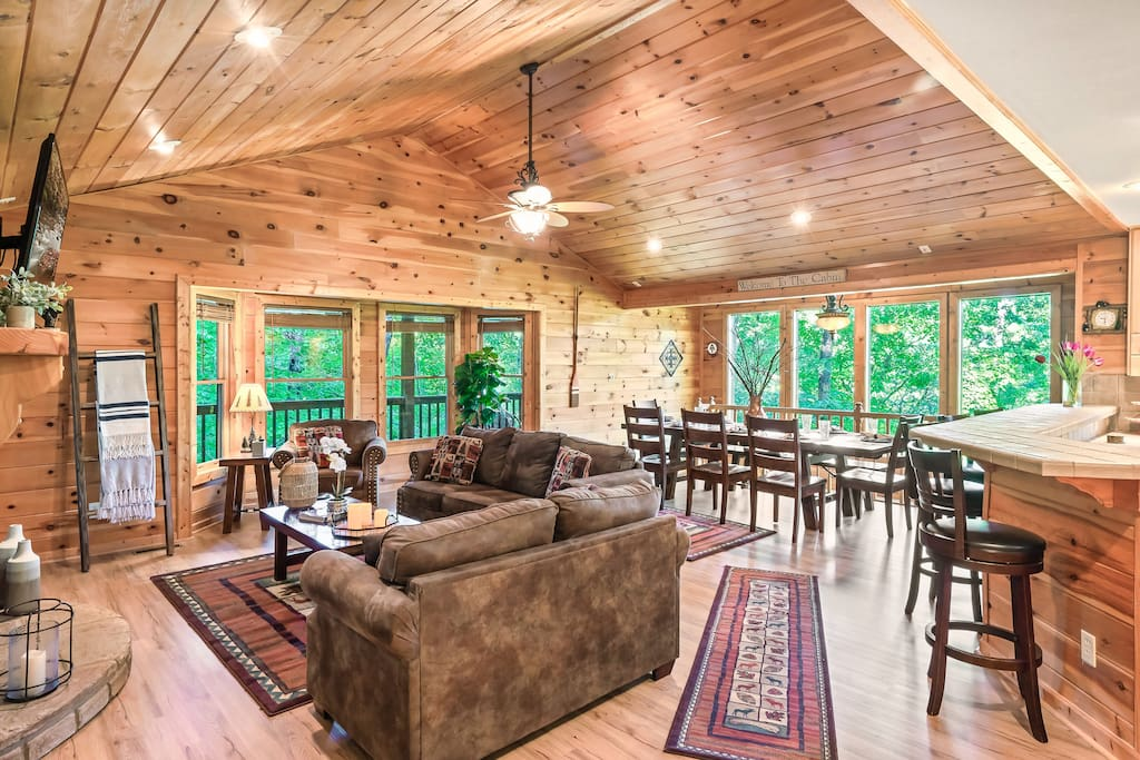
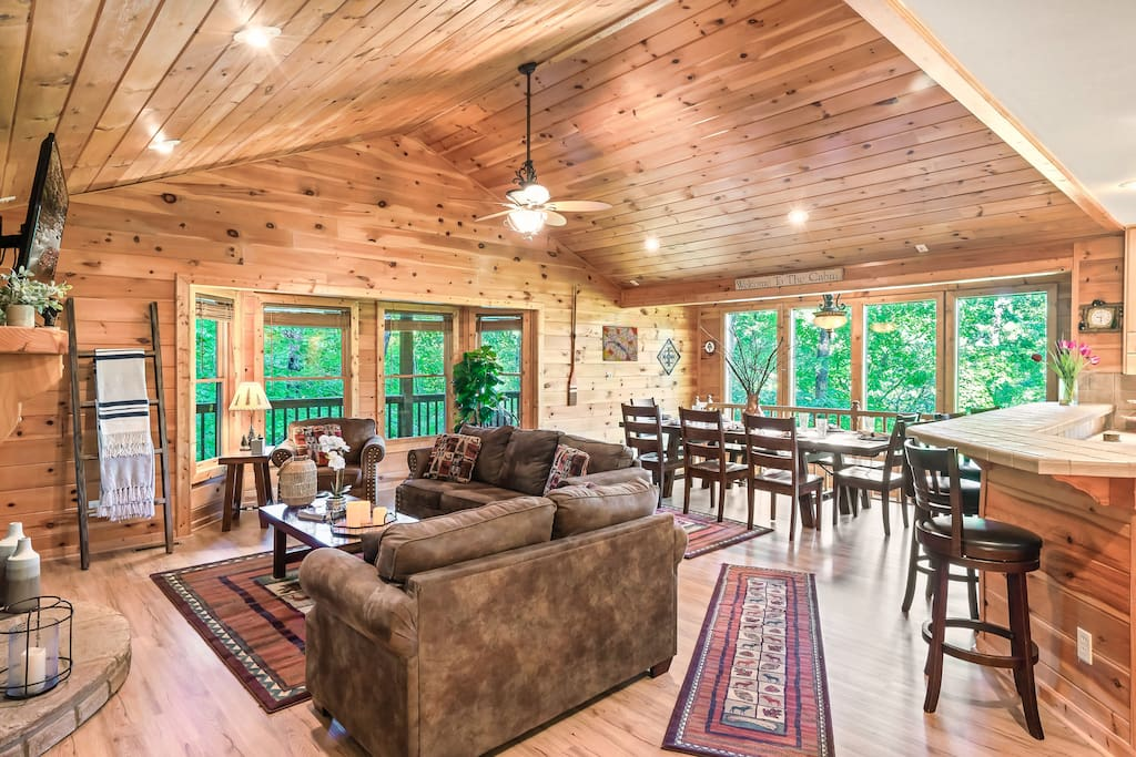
+ wall art [601,325,639,362]
